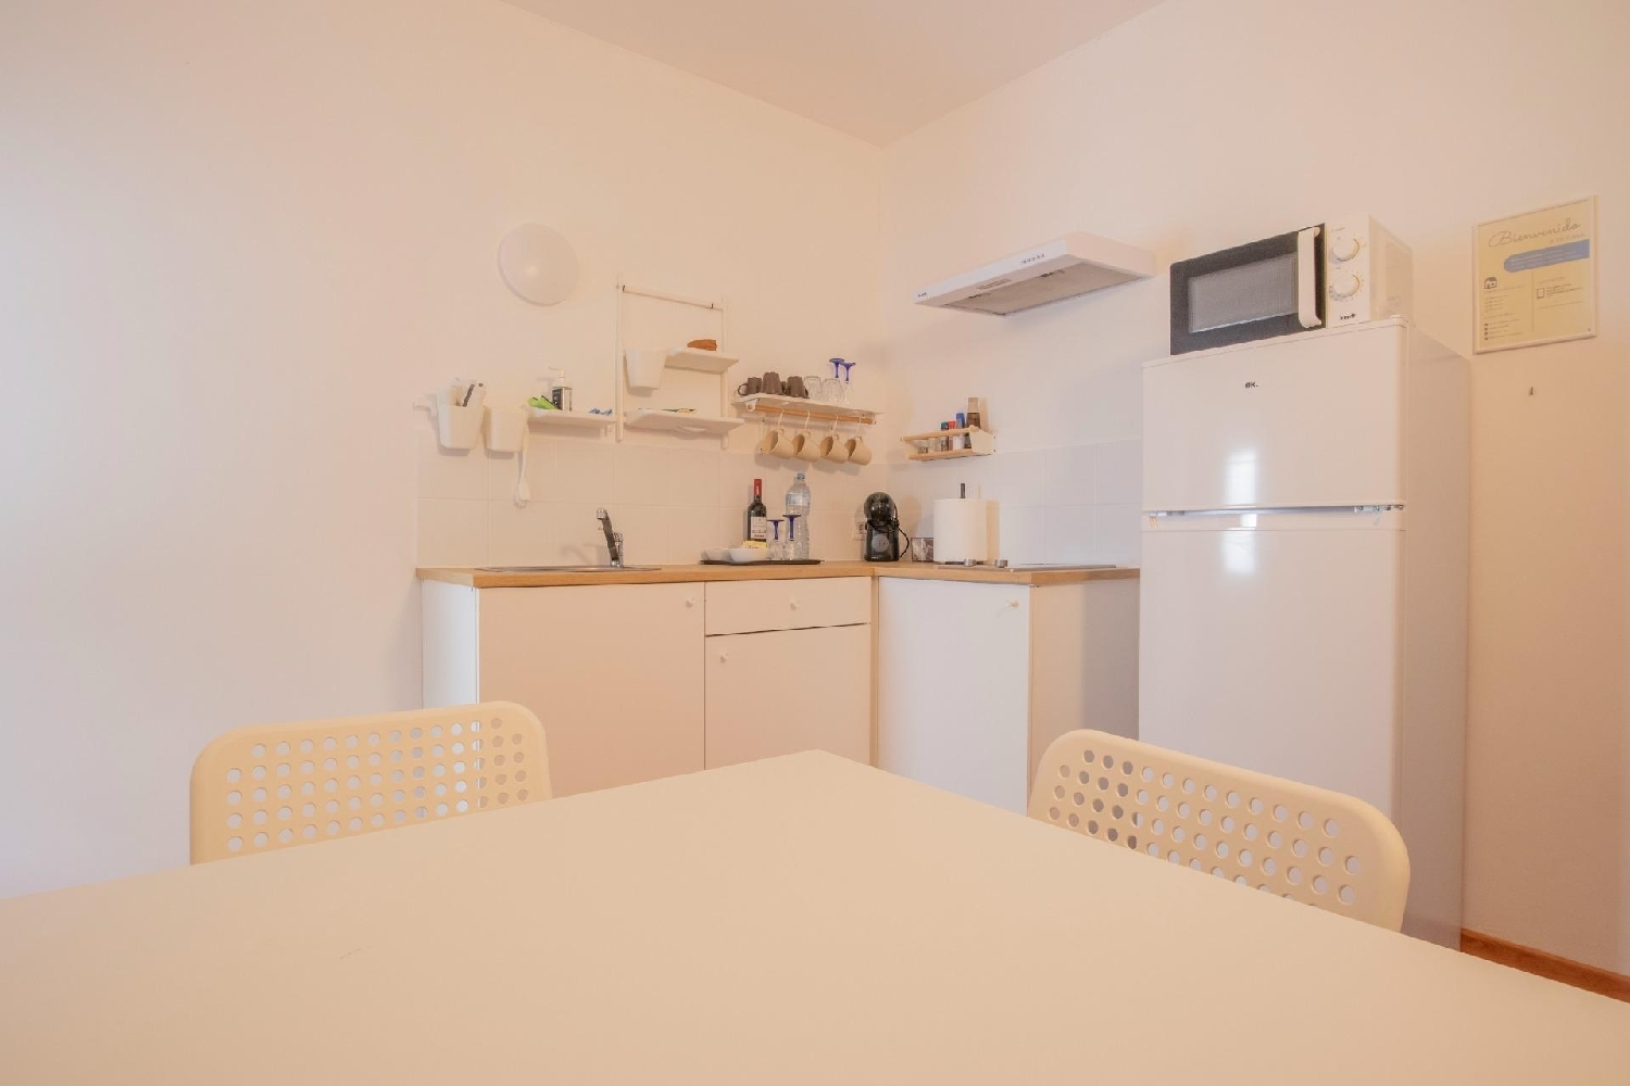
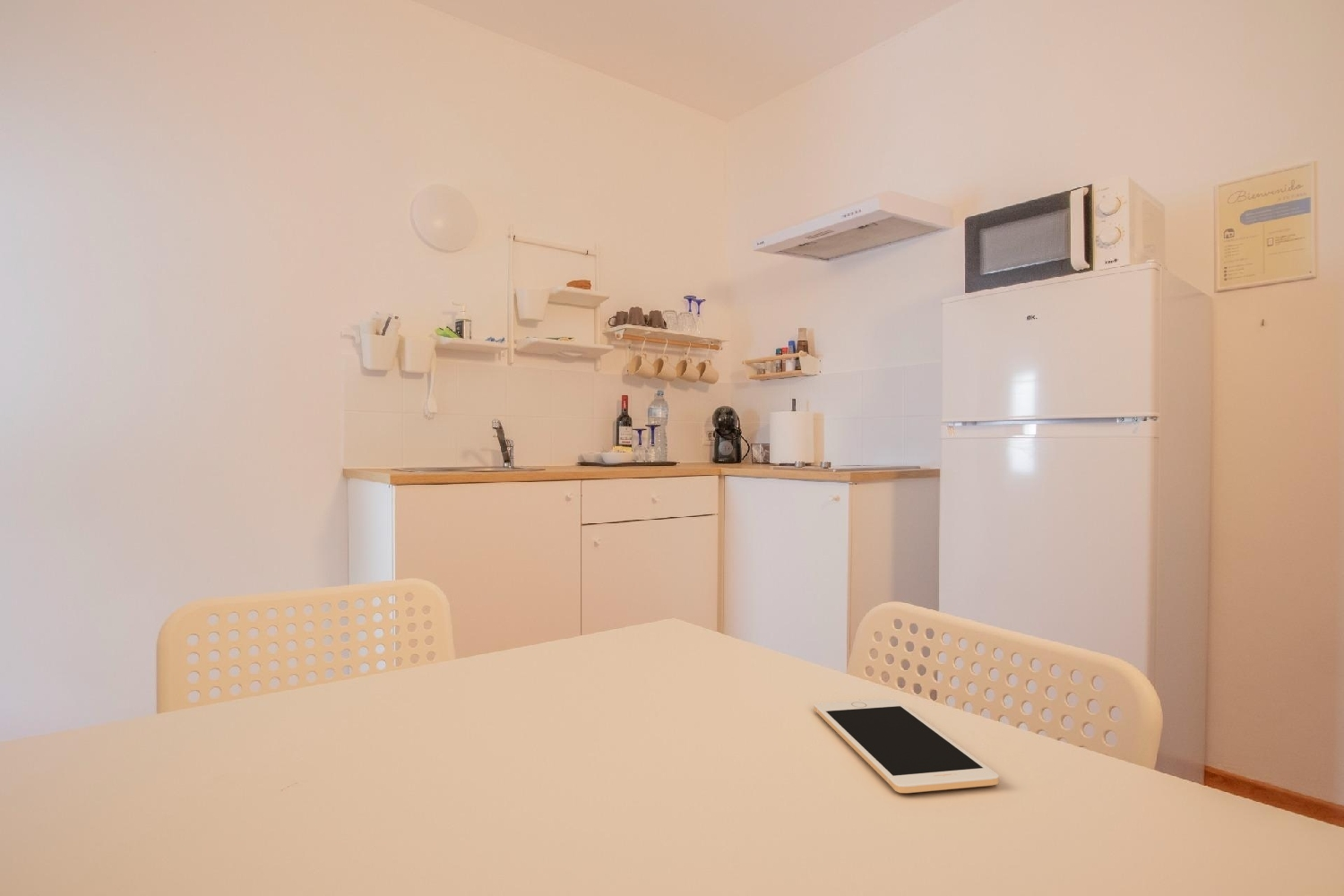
+ cell phone [813,698,1000,794]
